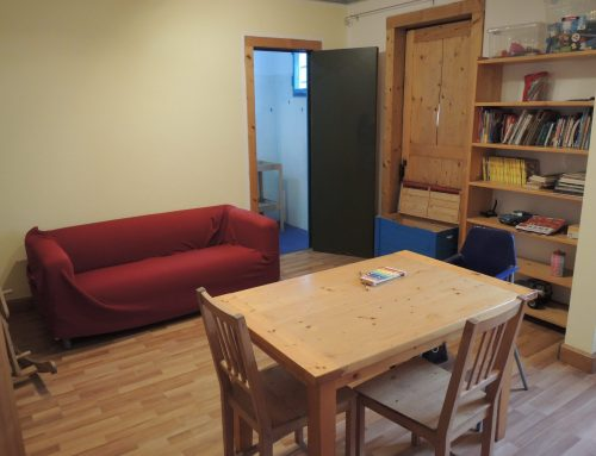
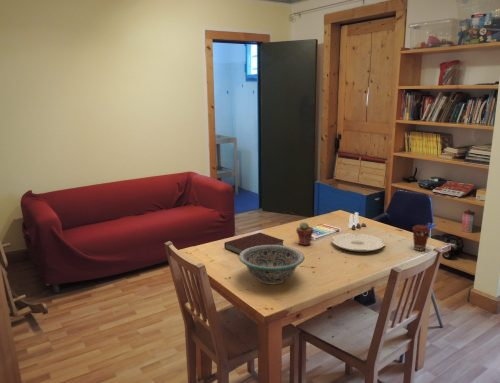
+ plate [331,232,386,253]
+ notebook [223,232,285,255]
+ salt and pepper shaker set [347,211,367,231]
+ decorative bowl [238,245,305,285]
+ potted succulent [295,221,314,246]
+ coffee cup [411,224,431,252]
